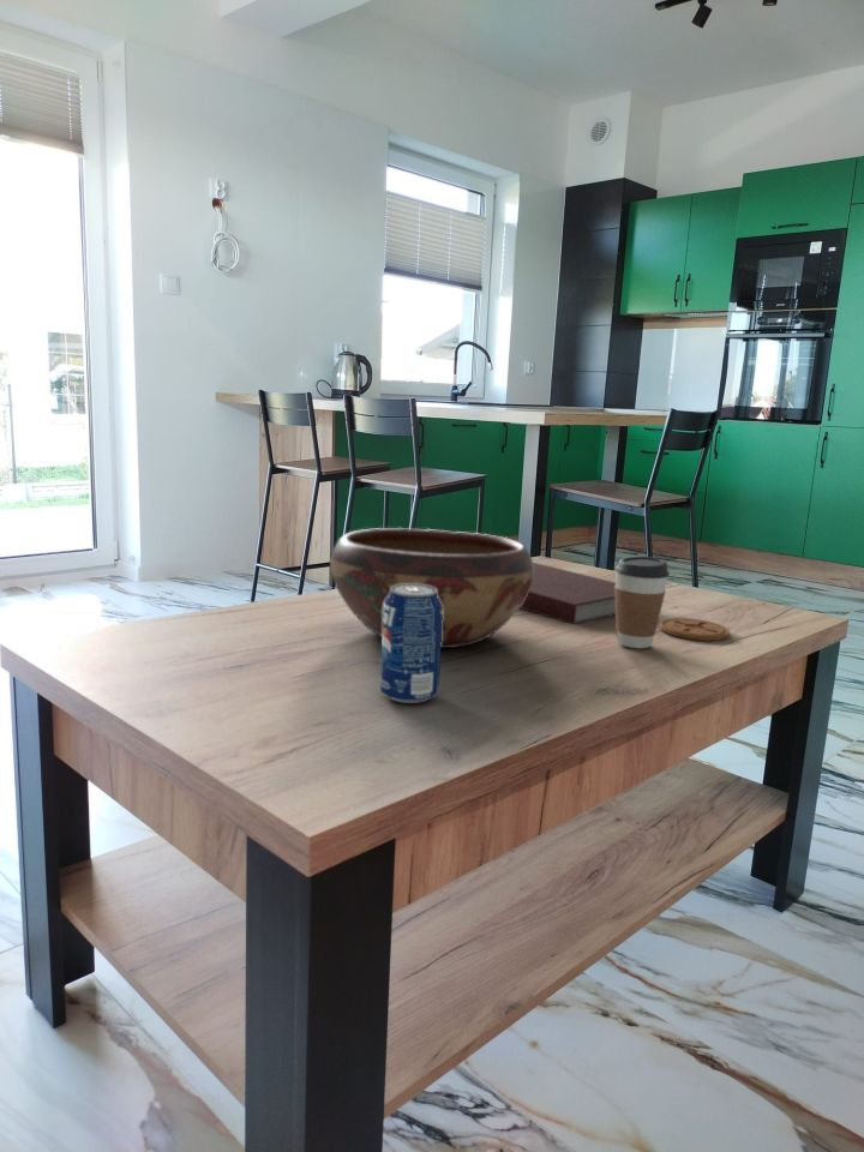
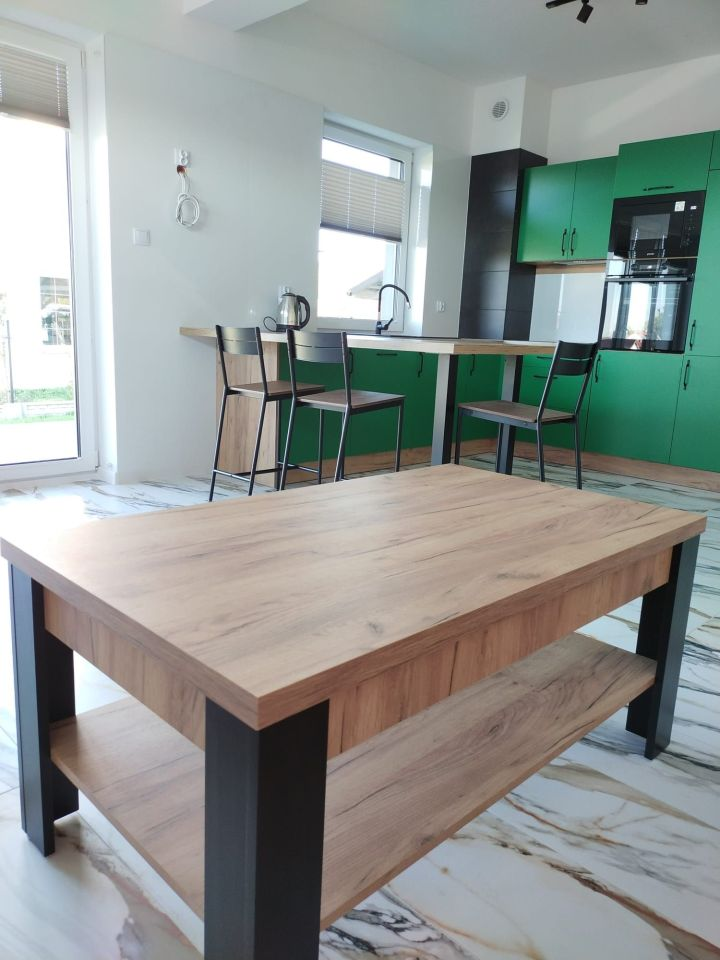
- decorative bowl [329,527,534,649]
- notebook [520,562,616,625]
- beverage can [379,584,443,704]
- coaster [659,617,731,642]
- coffee cup [614,556,671,649]
